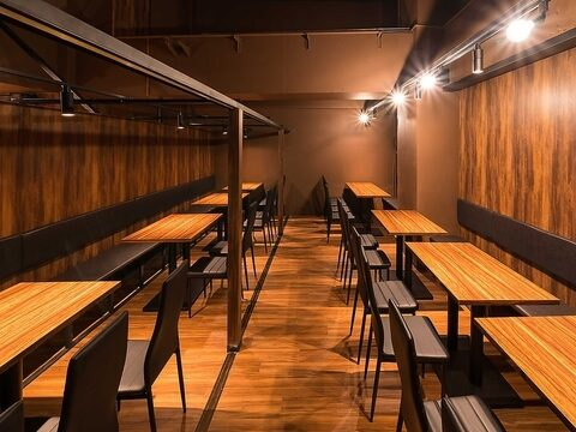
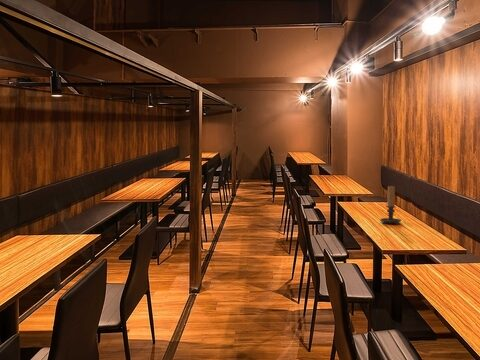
+ candle holder [379,185,402,225]
